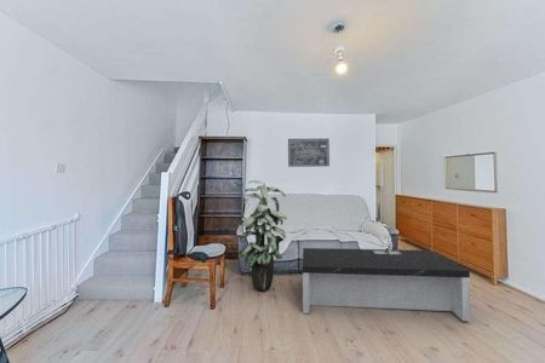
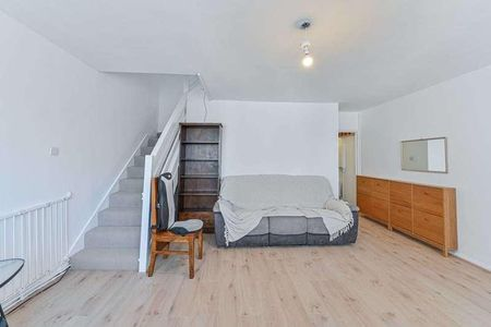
- coffee table [302,246,472,323]
- indoor plant [233,179,288,292]
- wall art [287,138,331,168]
